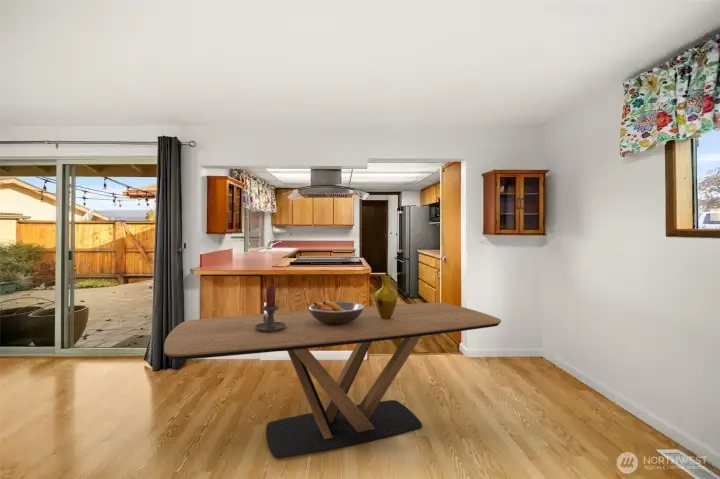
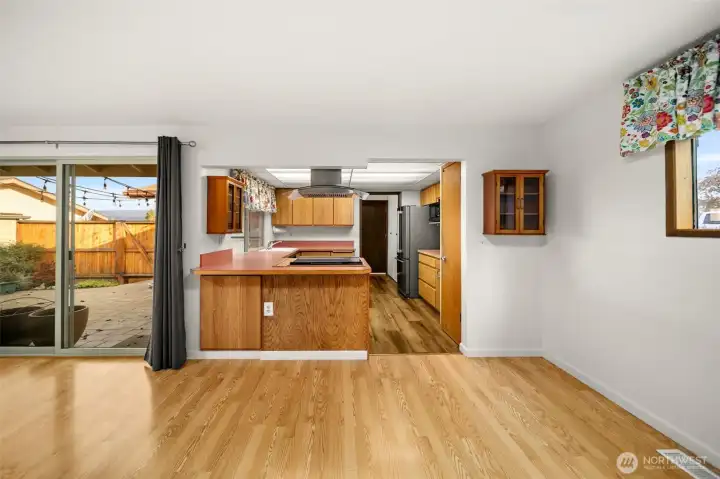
- dining table [163,302,502,459]
- vase [374,275,398,319]
- fruit bowl [307,300,365,325]
- candle holder [255,285,287,332]
